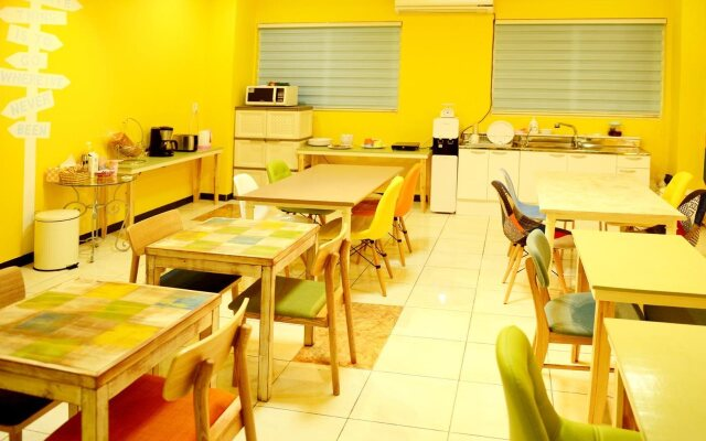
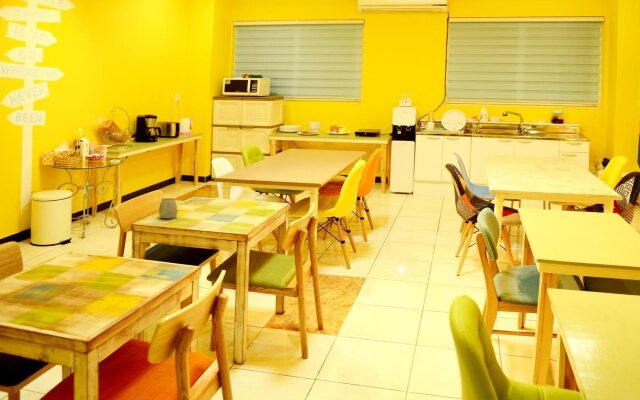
+ mug [158,197,179,219]
